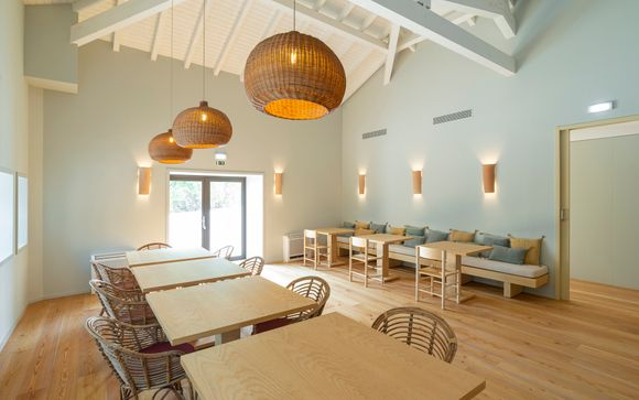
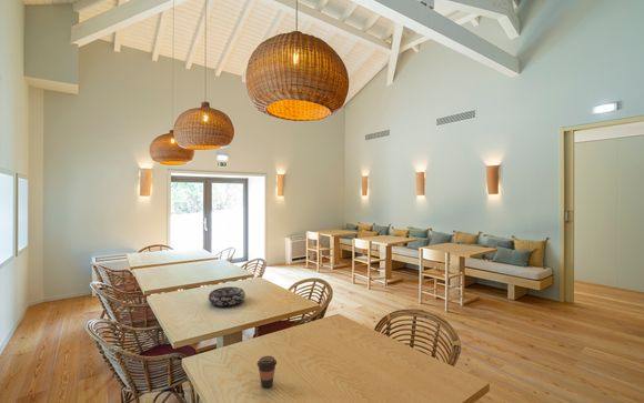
+ decorative bowl [208,286,246,308]
+ coffee cup [256,355,278,389]
